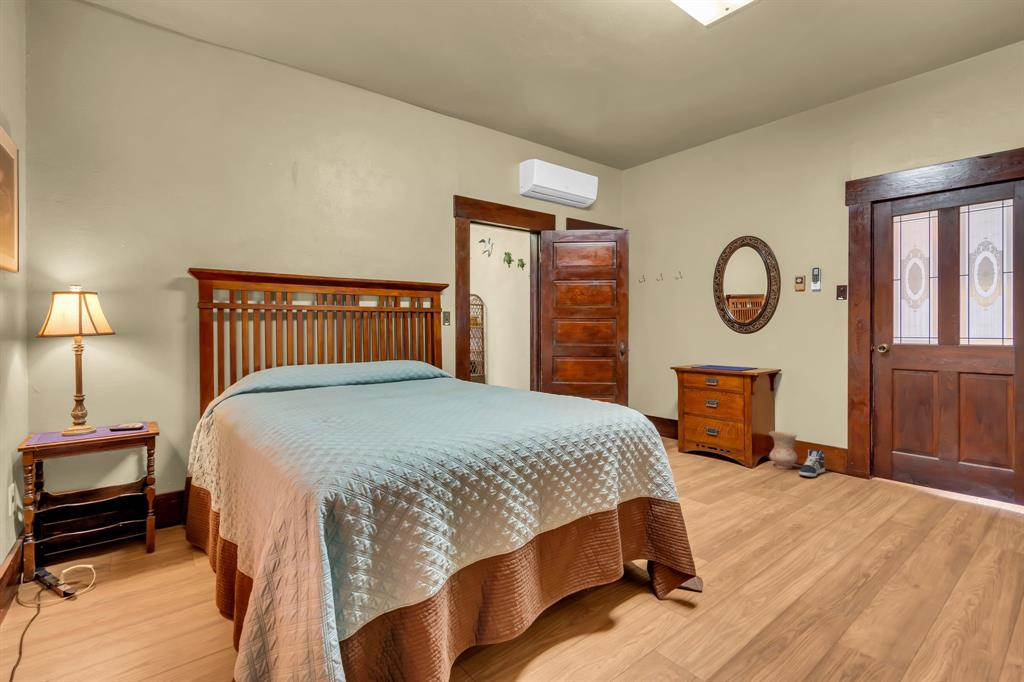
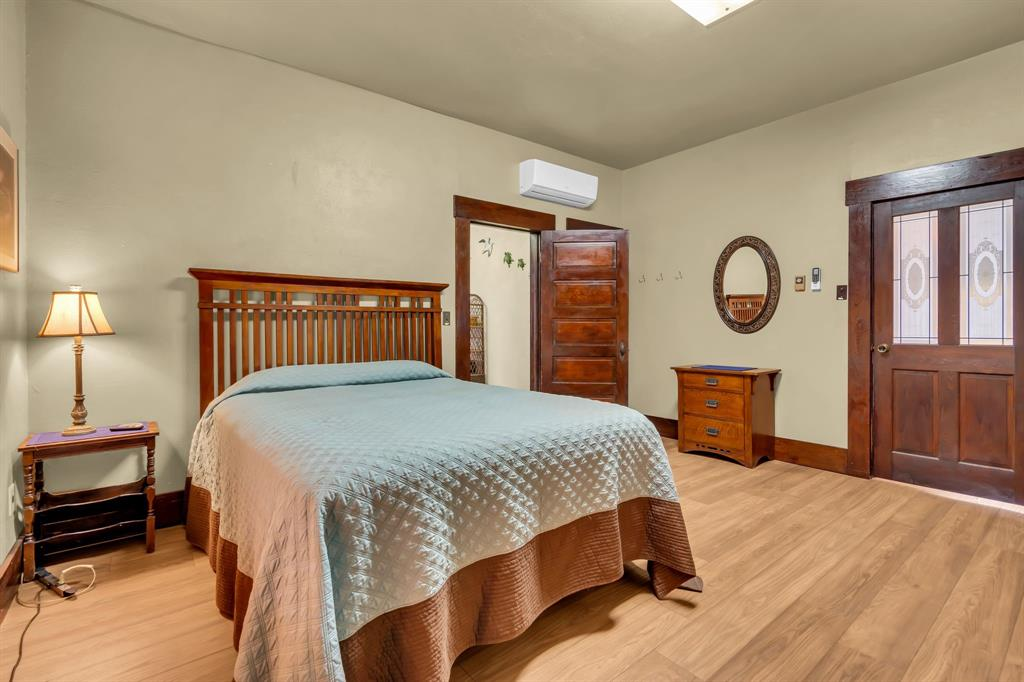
- sneaker [798,448,826,478]
- ceramic jug [768,430,799,470]
